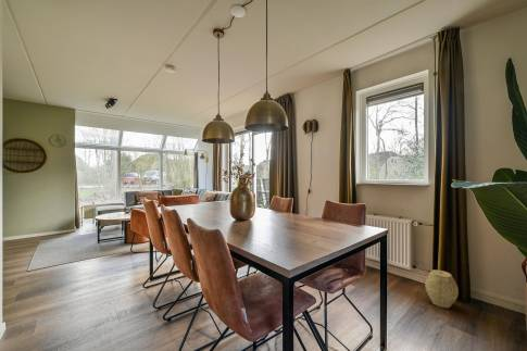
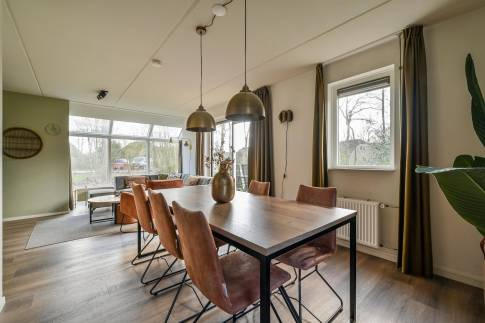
- woven basket [424,268,460,309]
